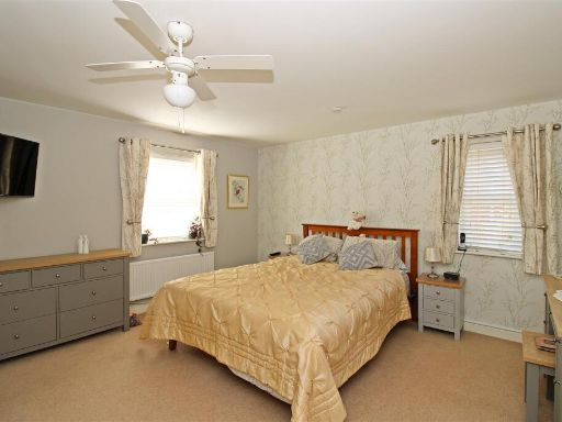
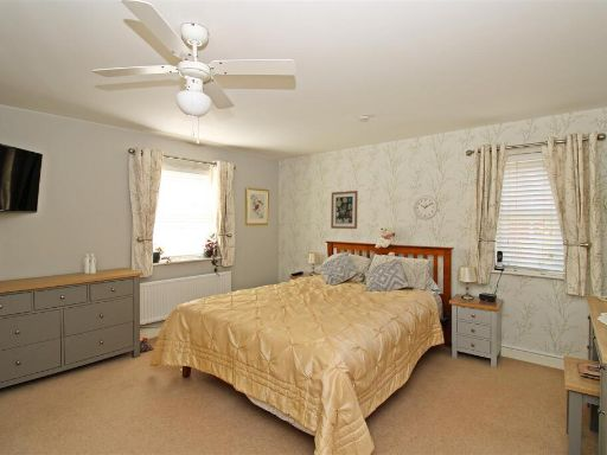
+ wall clock [413,194,439,220]
+ wall art [330,190,359,230]
